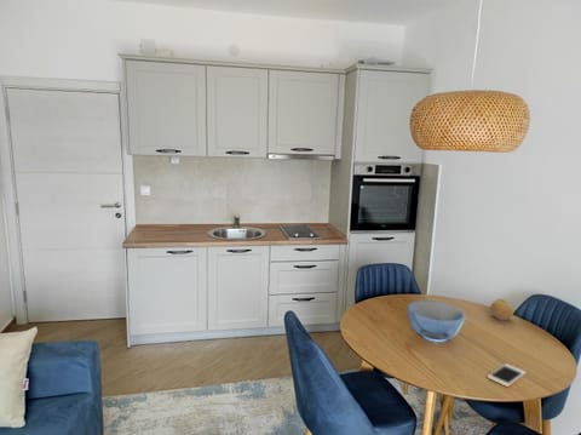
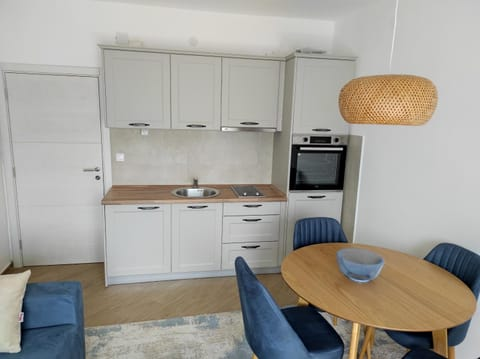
- cell phone [487,362,527,388]
- fruit [489,298,516,321]
